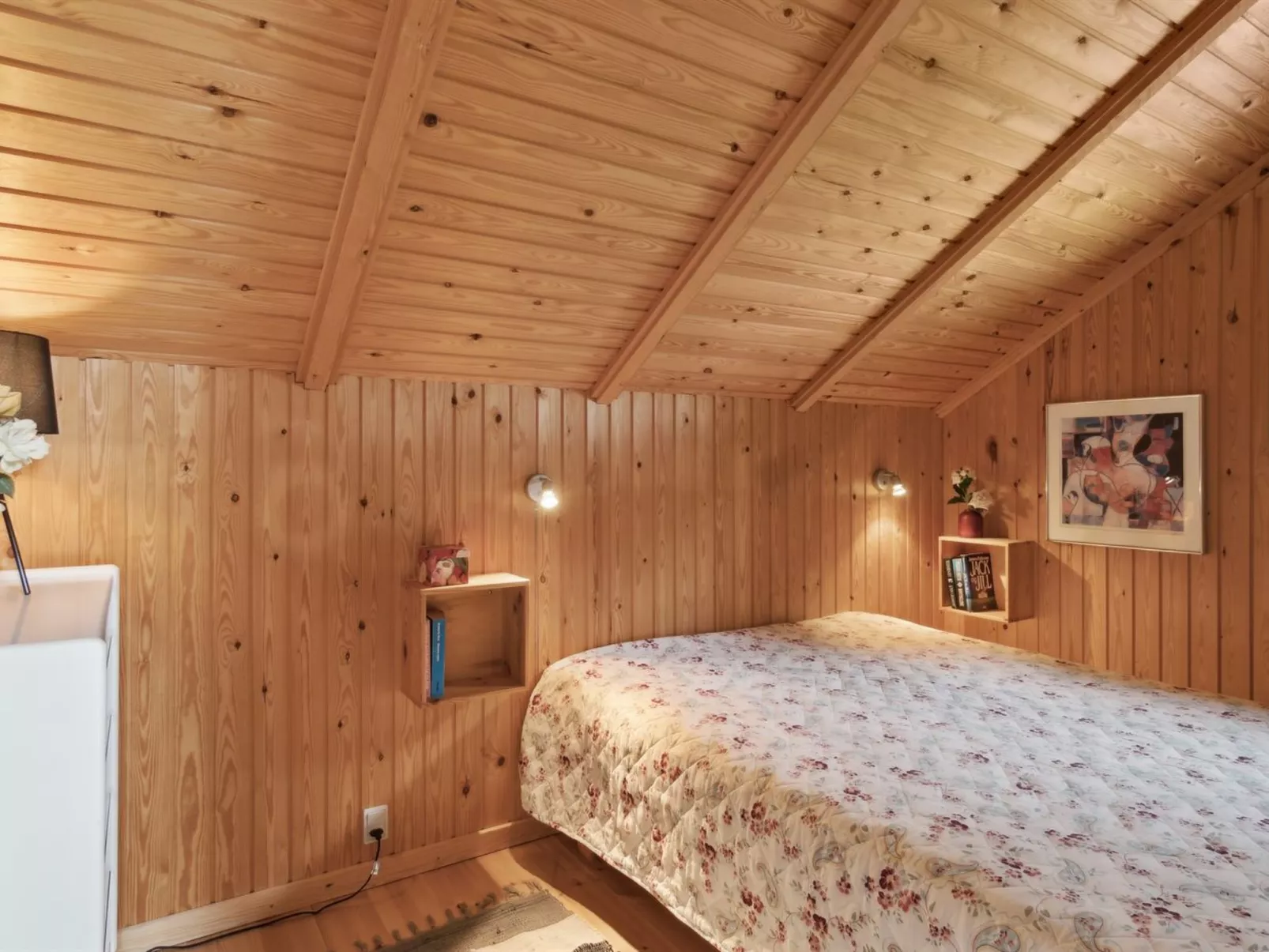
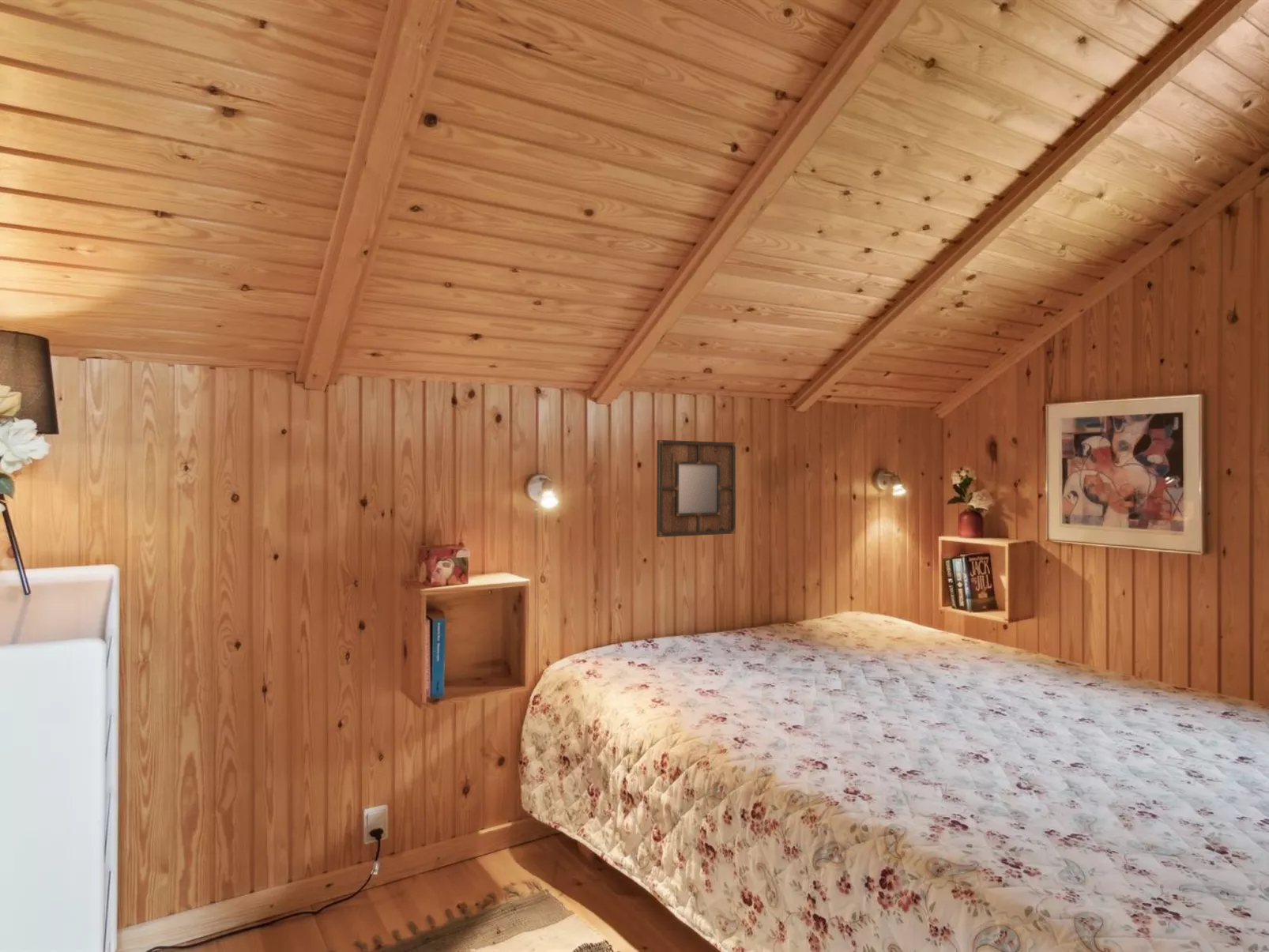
+ home mirror [656,439,736,538]
